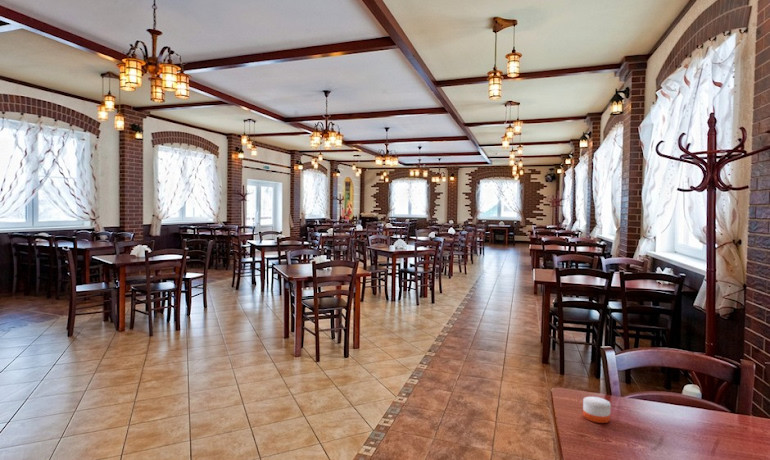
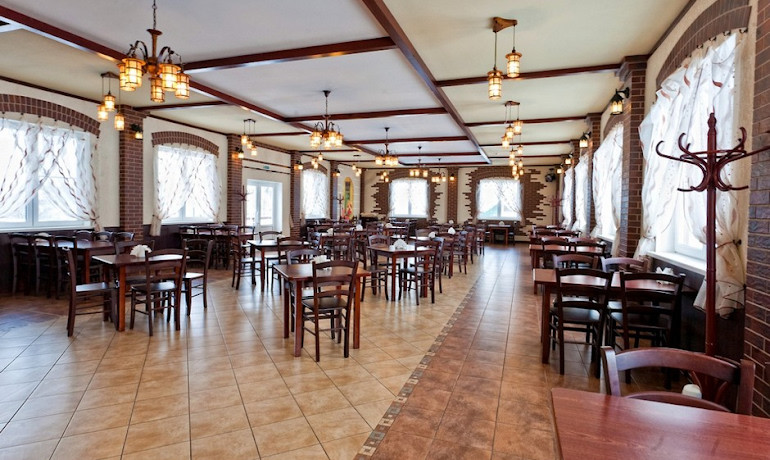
- candle [582,396,612,424]
